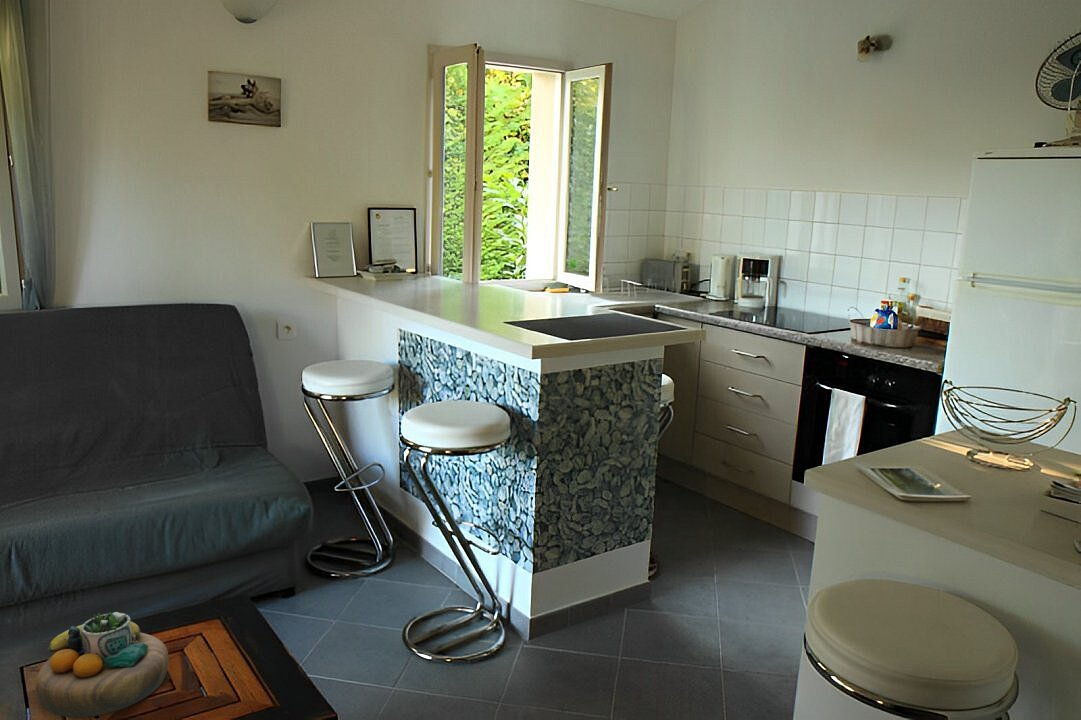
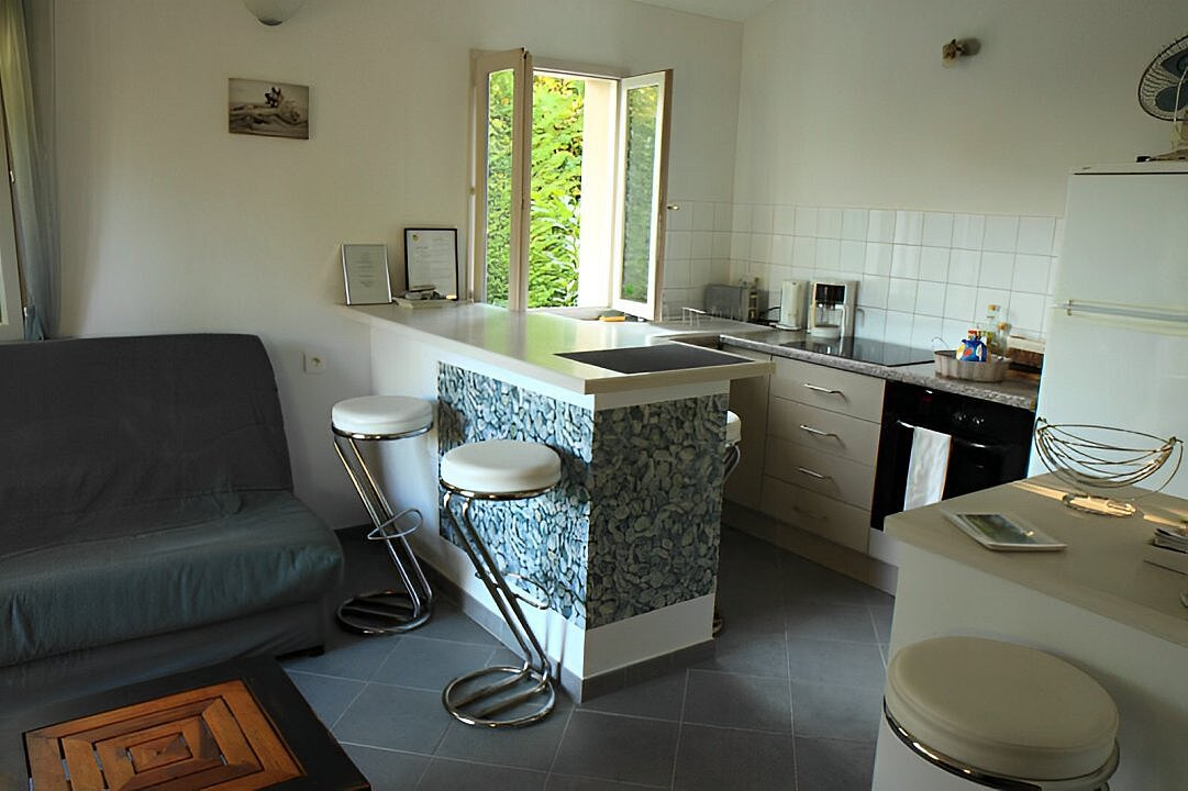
- decorative bowl [35,611,170,718]
